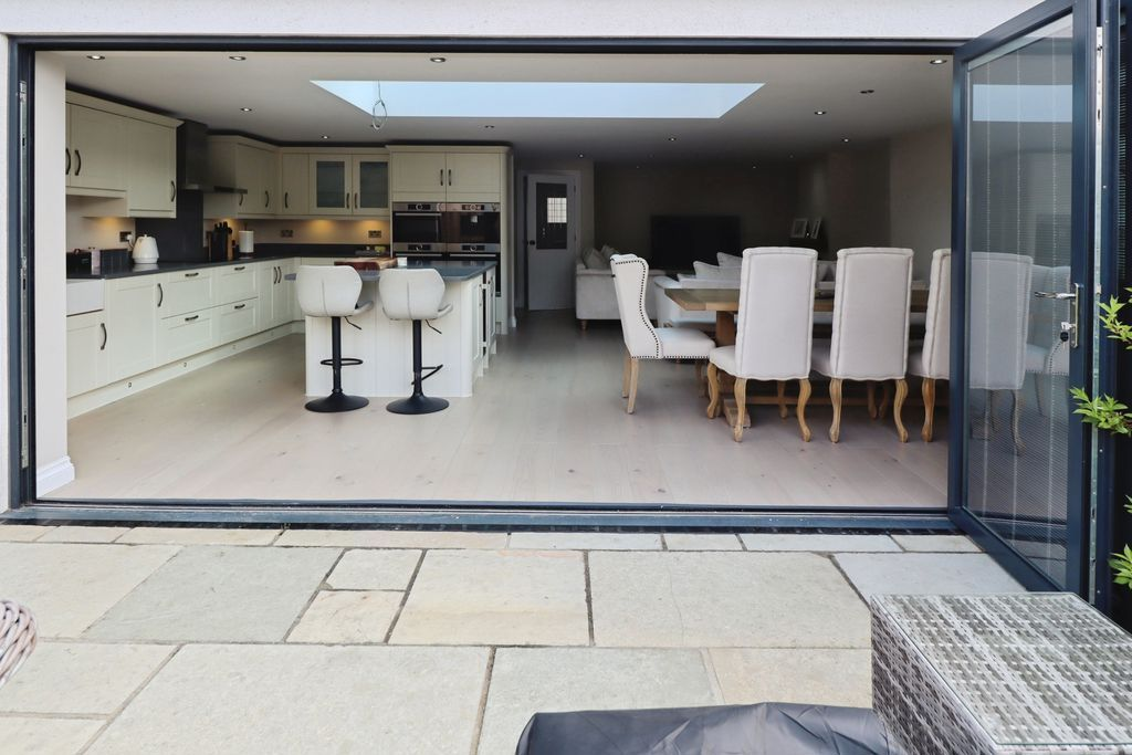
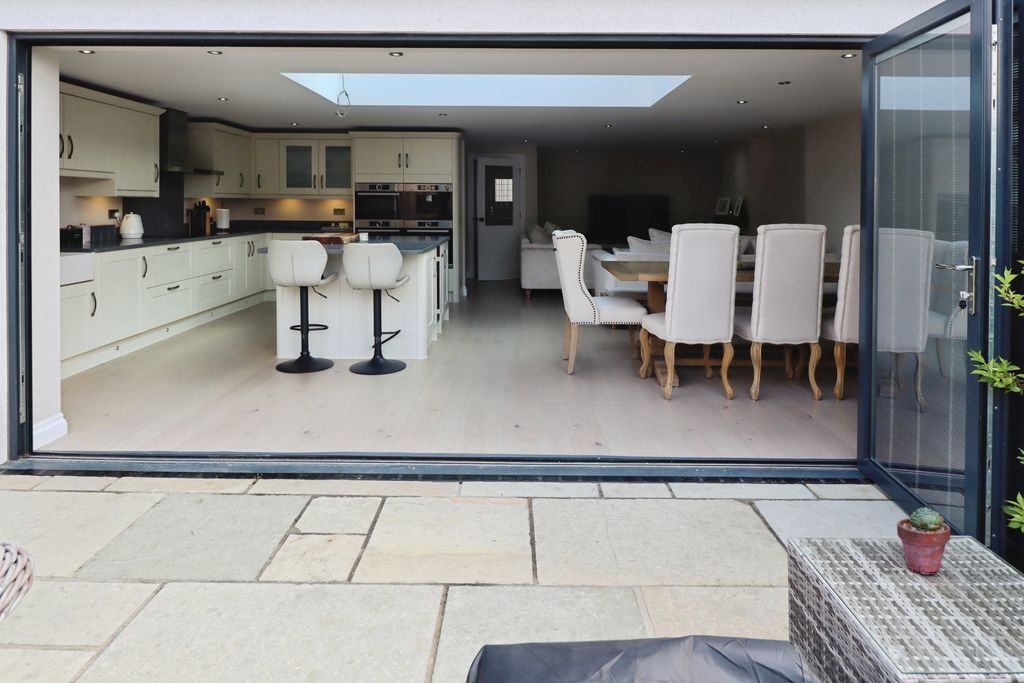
+ potted succulent [896,506,951,575]
